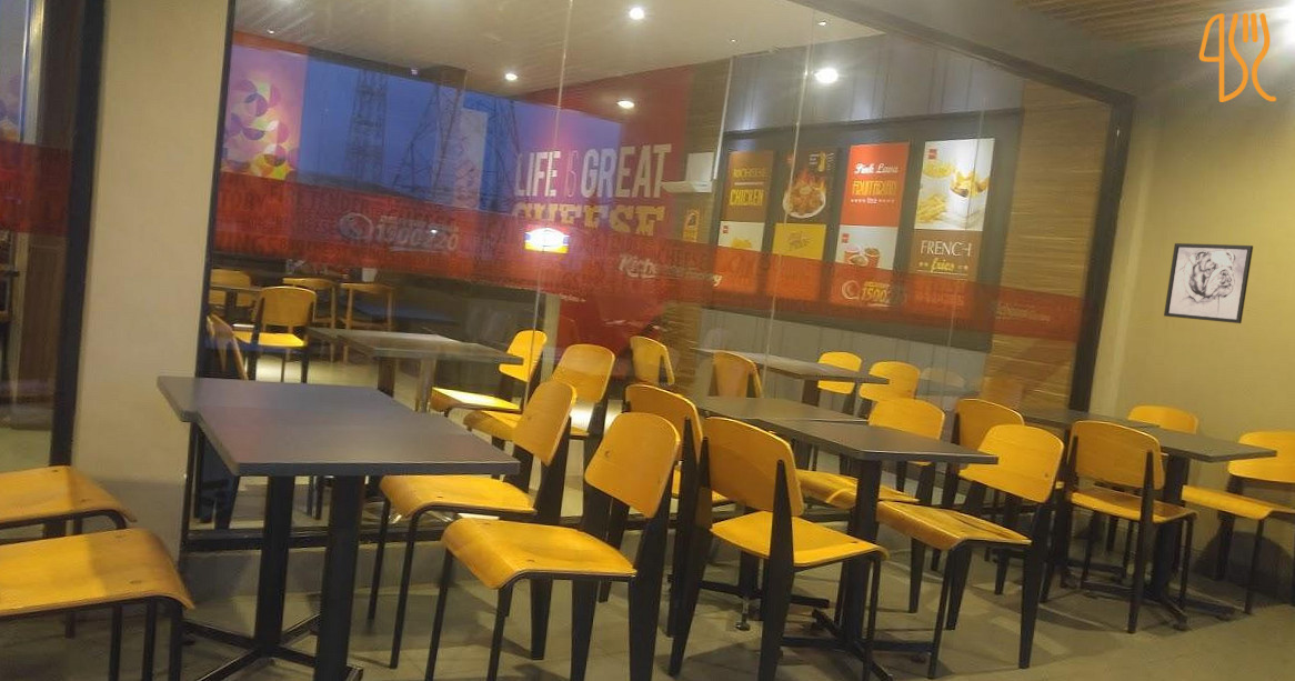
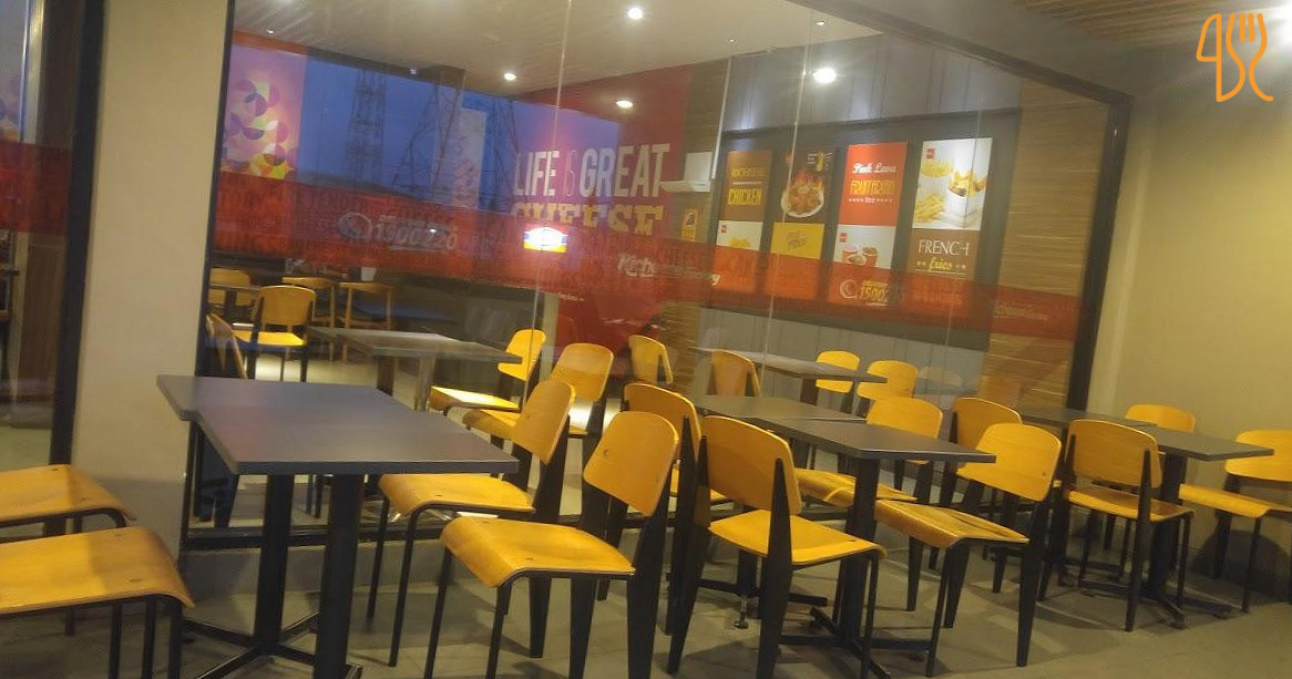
- wall art [1163,242,1254,324]
